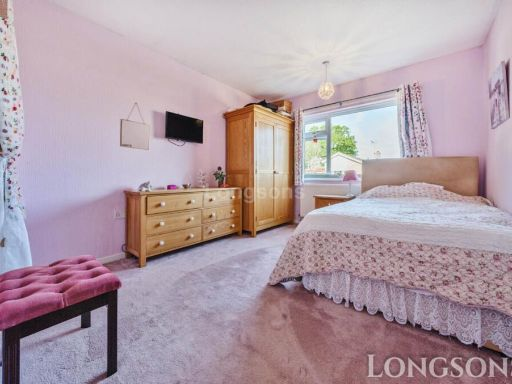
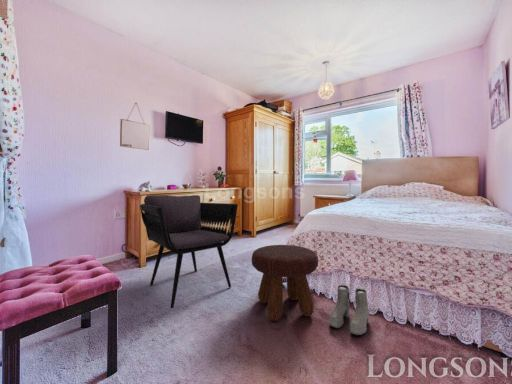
+ boots [329,284,370,336]
+ footstool [251,244,319,322]
+ armchair [139,194,239,309]
